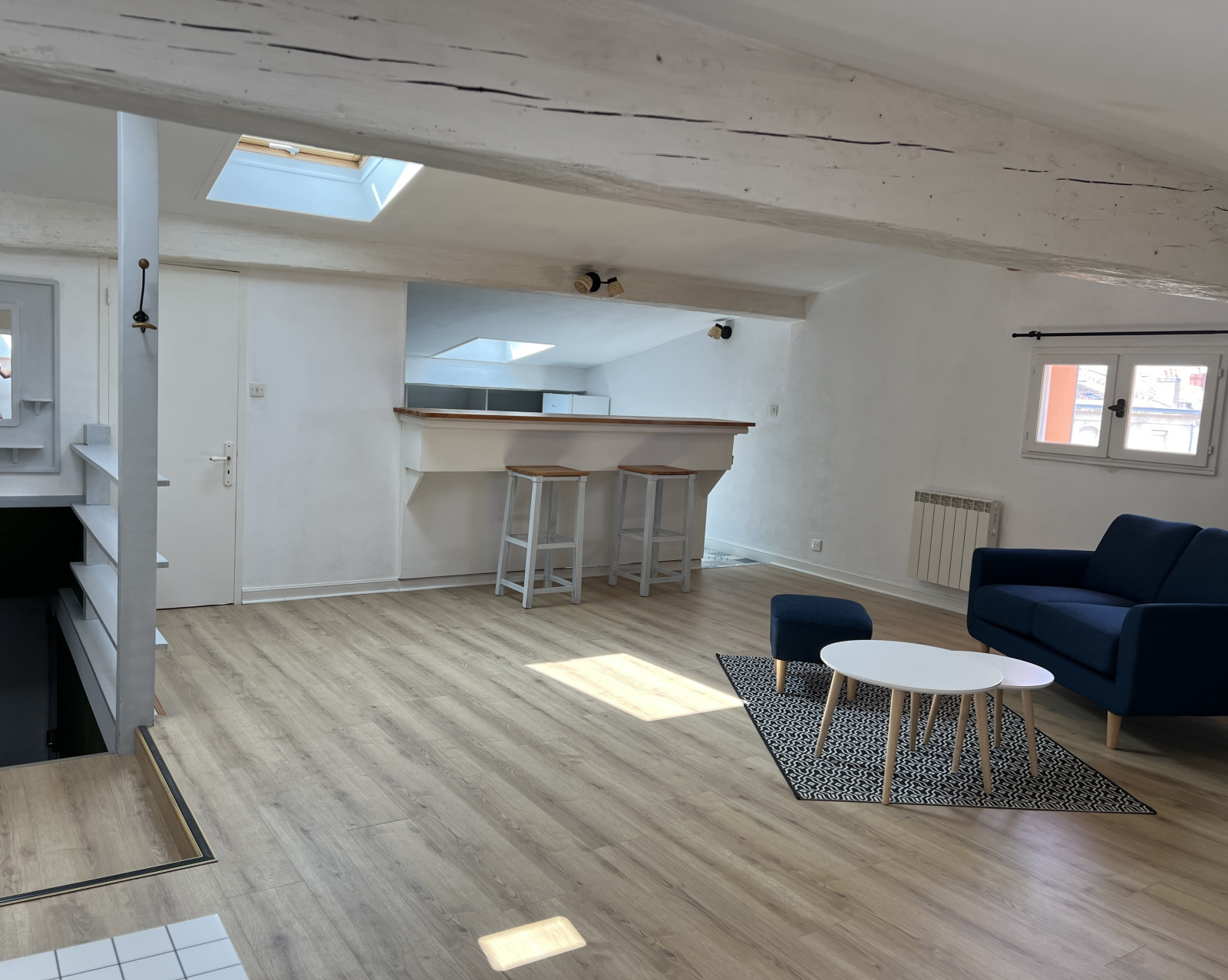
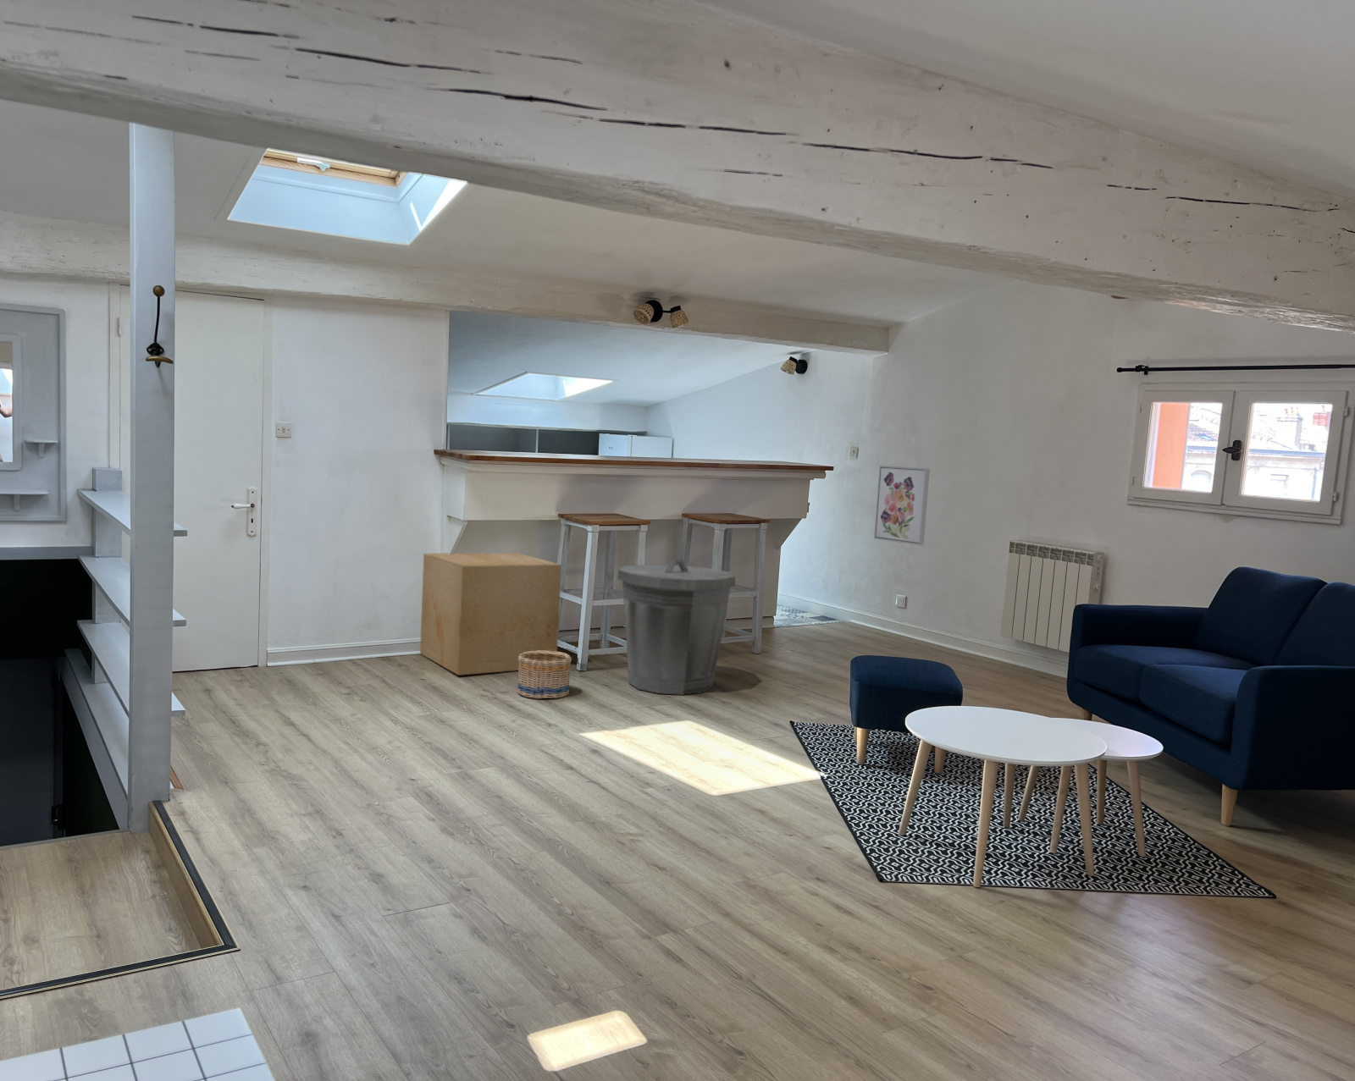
+ basket [516,650,573,699]
+ trash can [617,558,736,696]
+ cardboard box [419,552,563,676]
+ wall art [873,464,930,546]
